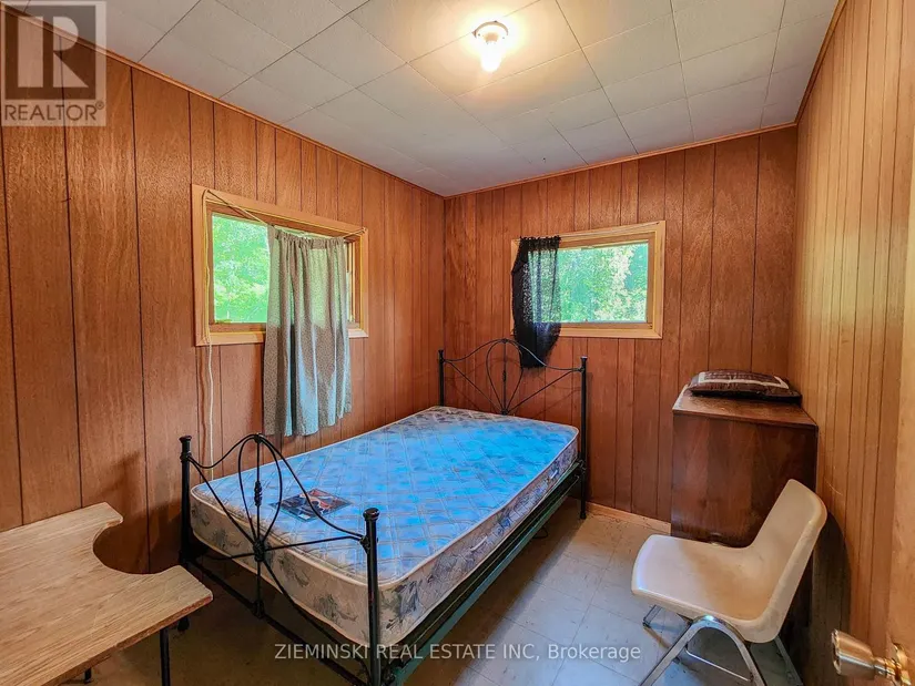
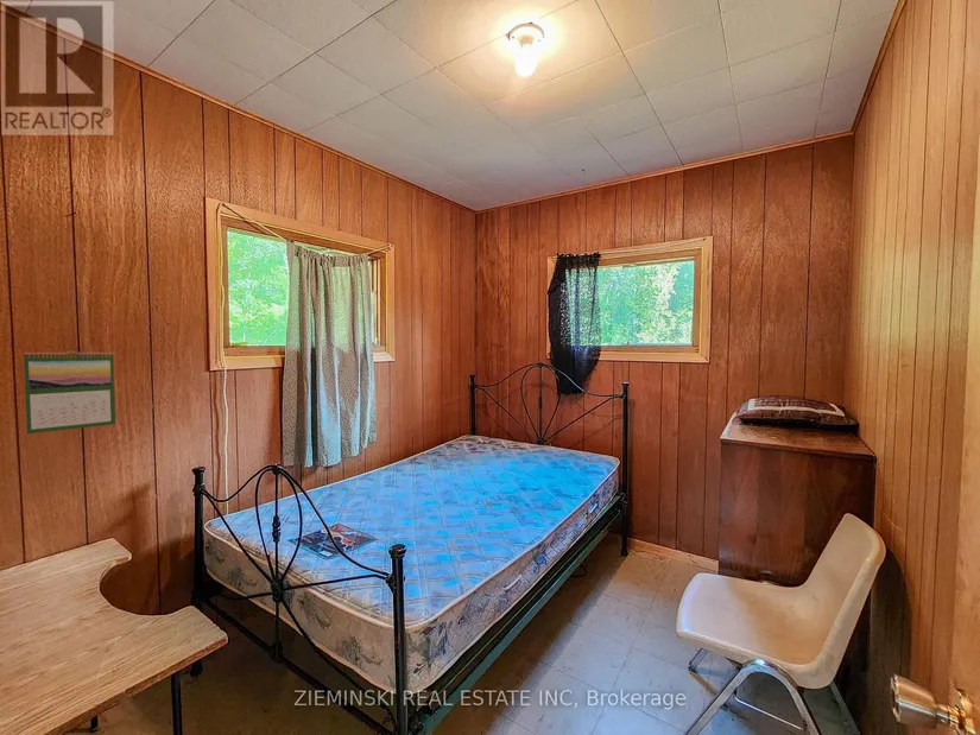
+ calendar [23,350,116,435]
